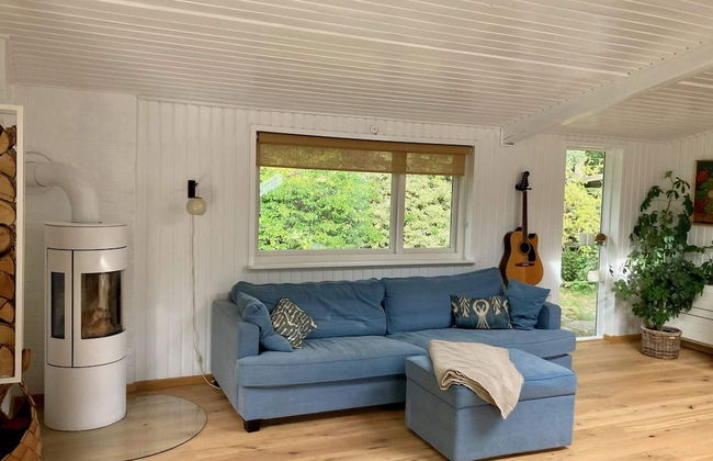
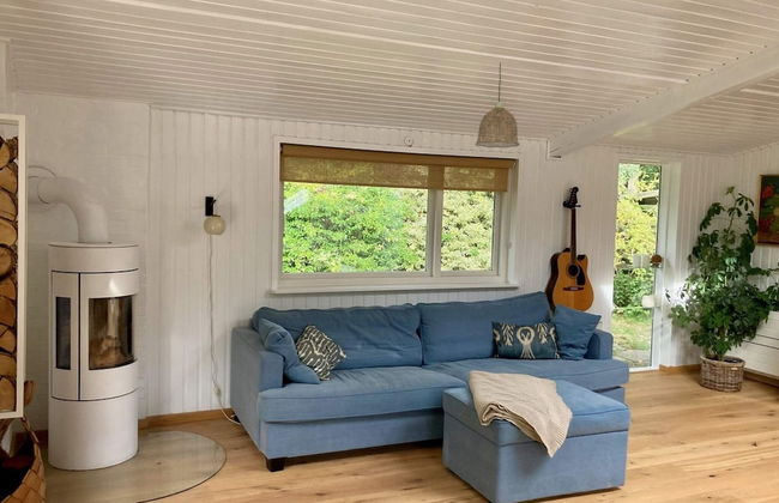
+ pendant lamp [475,61,521,149]
